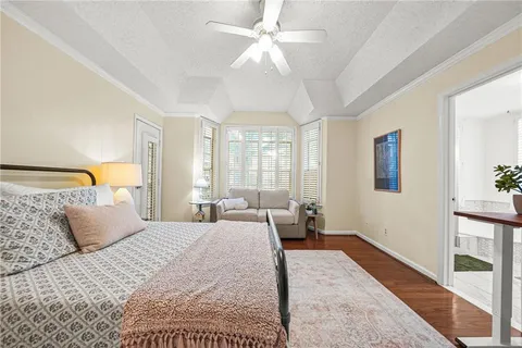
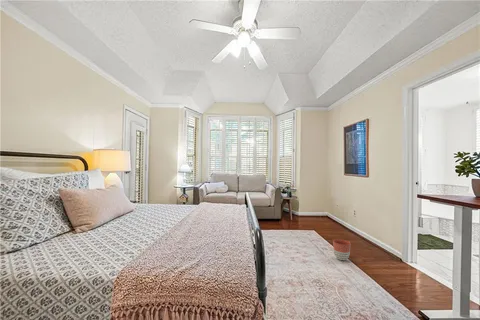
+ planter [332,238,351,261]
